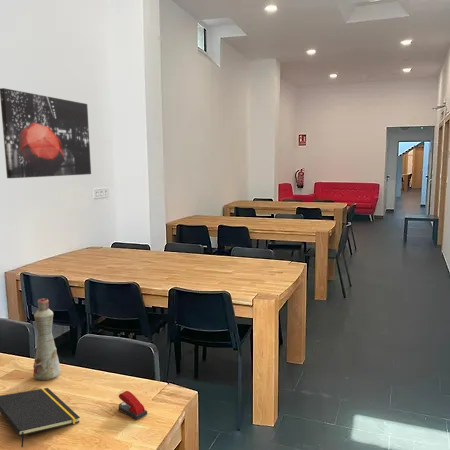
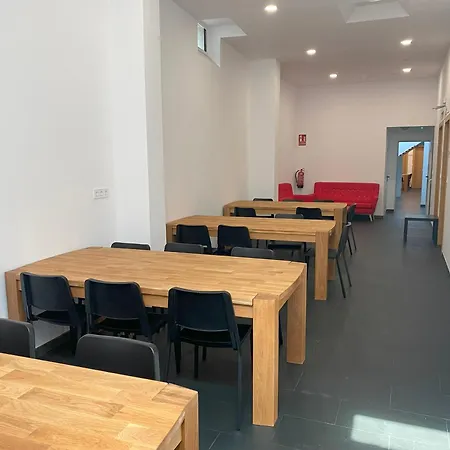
- notepad [0,387,81,448]
- bottle [32,297,61,382]
- stapler [118,390,148,421]
- wall art [0,87,92,179]
